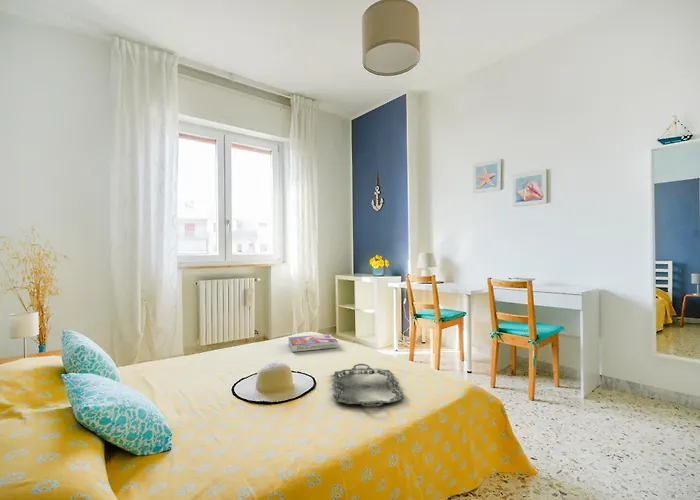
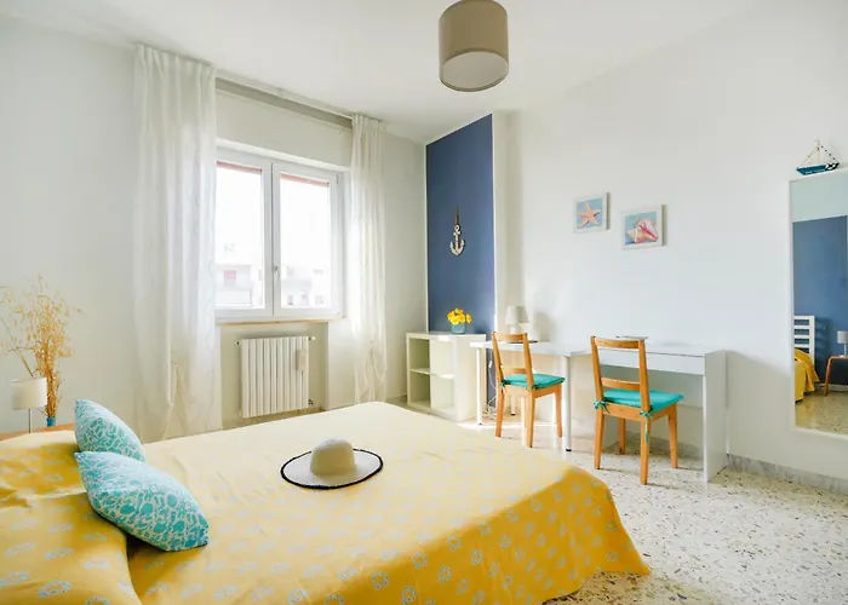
- serving tray [331,363,405,408]
- textbook [287,333,339,353]
